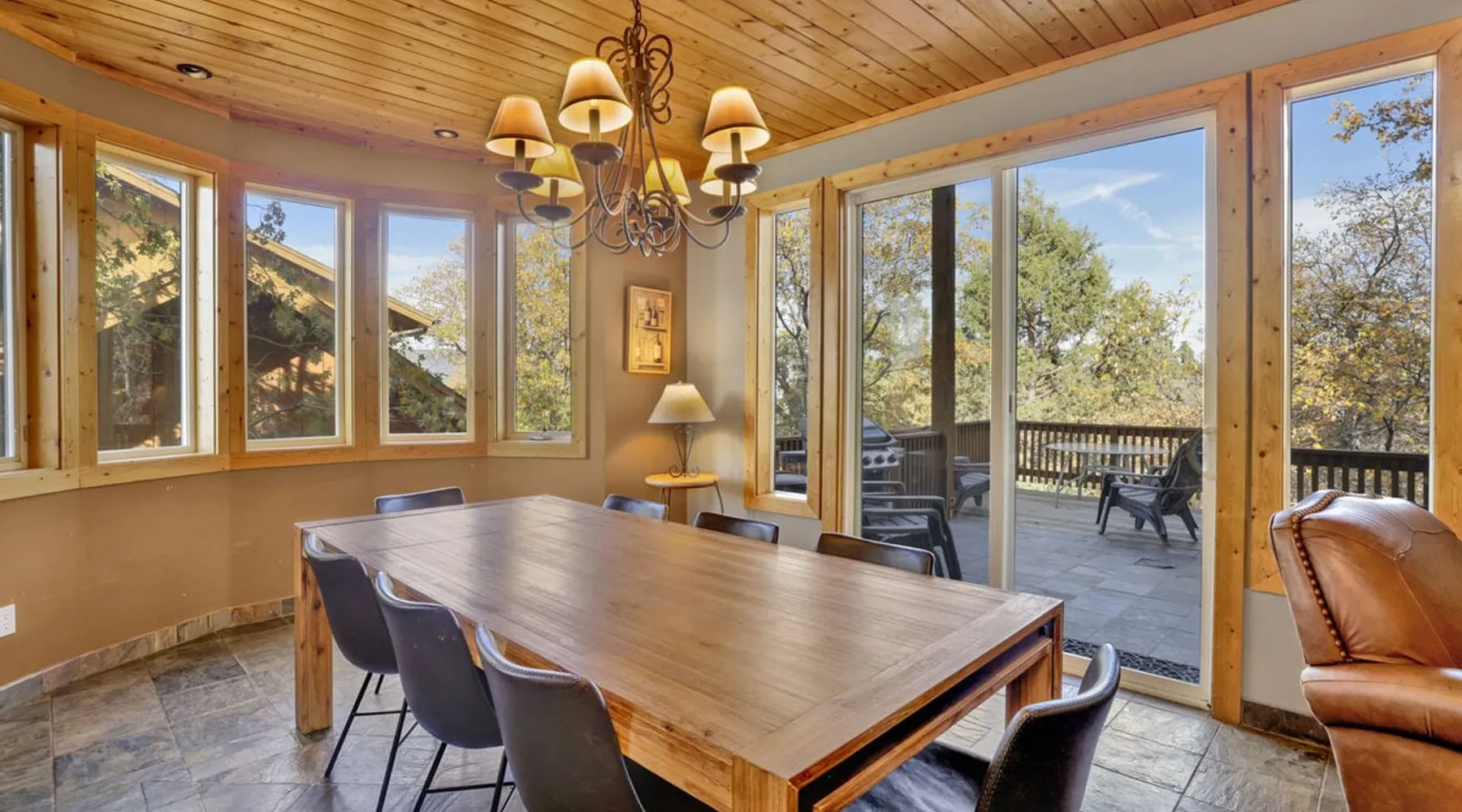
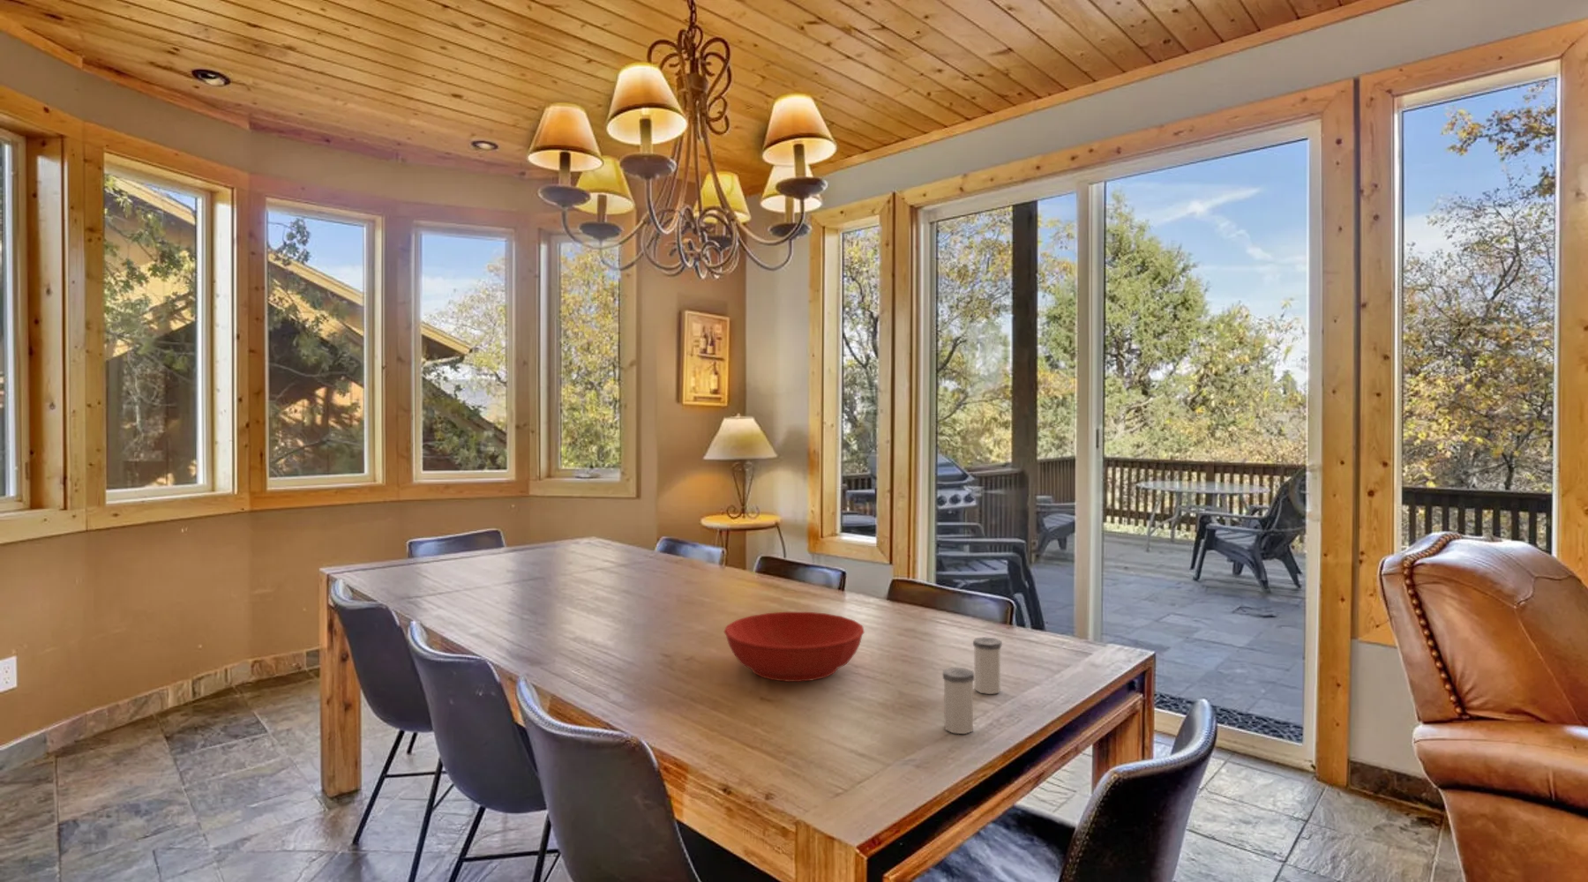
+ salt shaker [942,667,975,734]
+ salt shaker [972,635,1003,695]
+ bowl [722,612,866,682]
